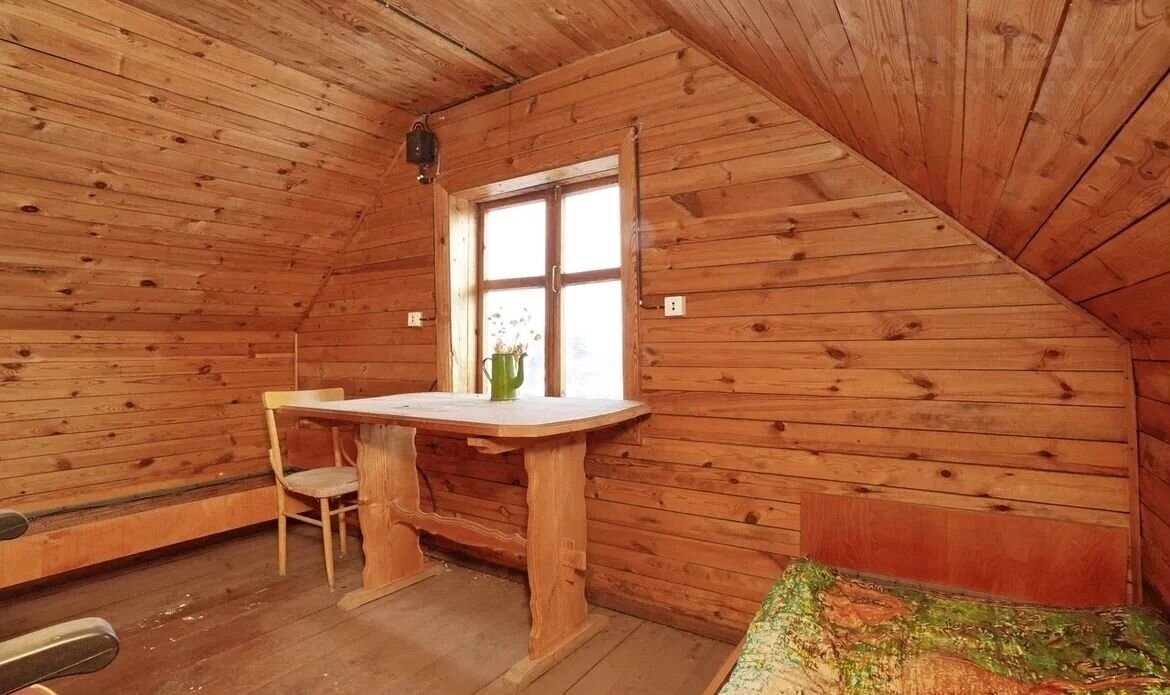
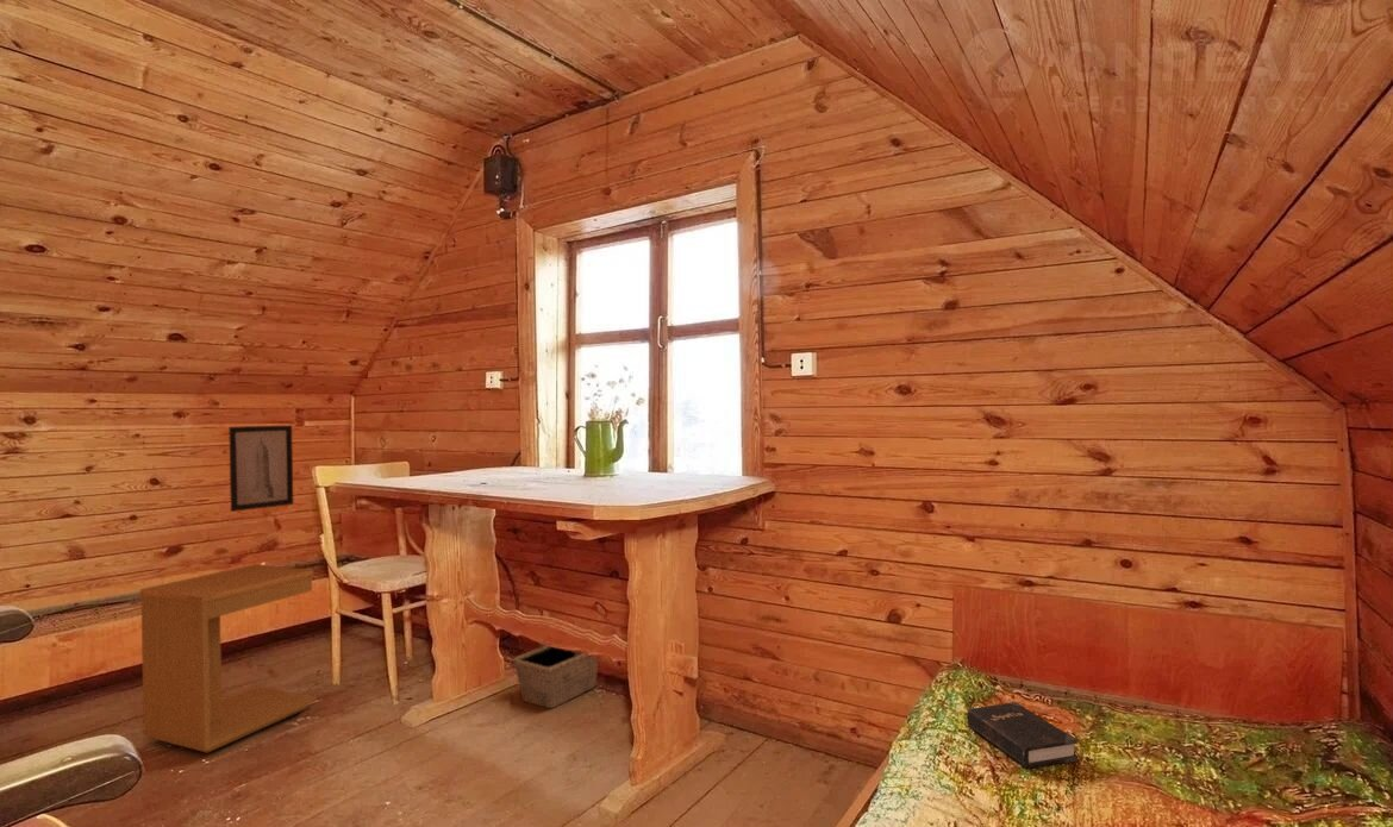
+ hardback book [966,701,1079,770]
+ side table [139,563,317,754]
+ wall art [227,424,294,513]
+ basket [512,643,600,709]
